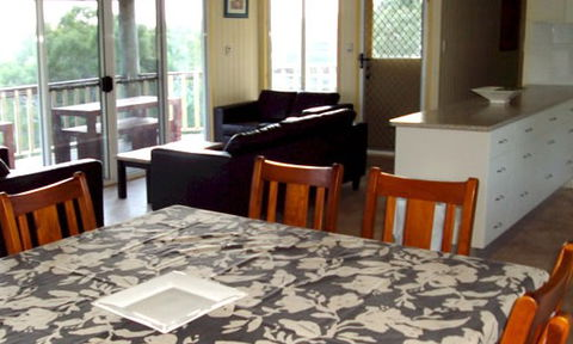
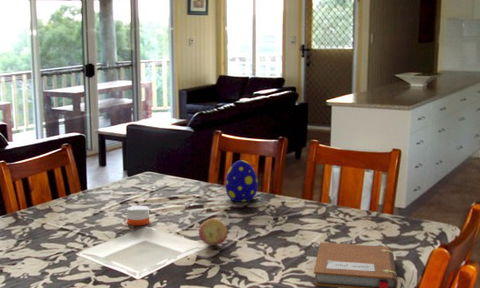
+ fruit [198,217,228,246]
+ decorative egg [224,159,259,203]
+ candle [126,203,150,227]
+ notebook [313,241,399,288]
